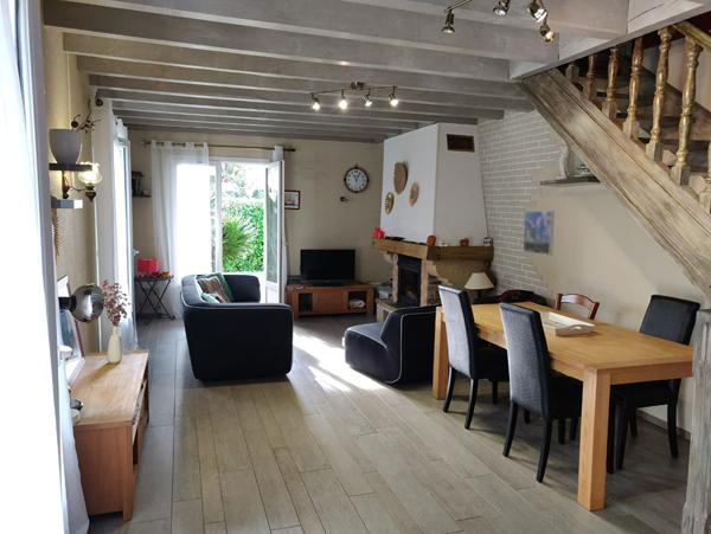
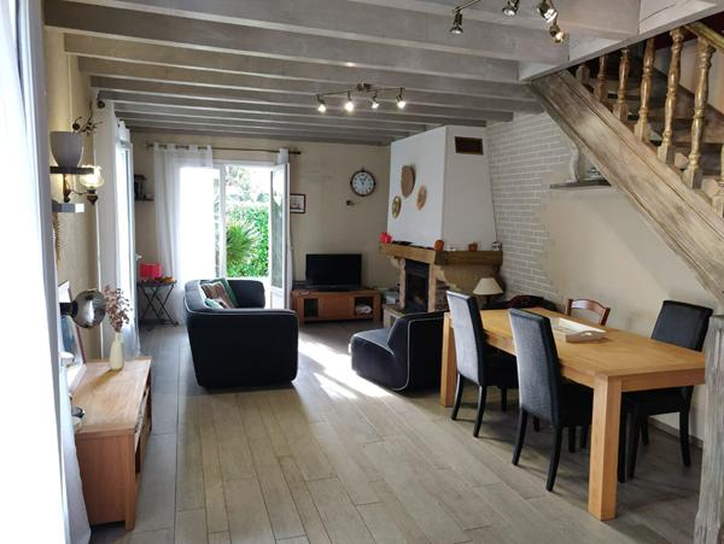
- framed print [521,210,556,257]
